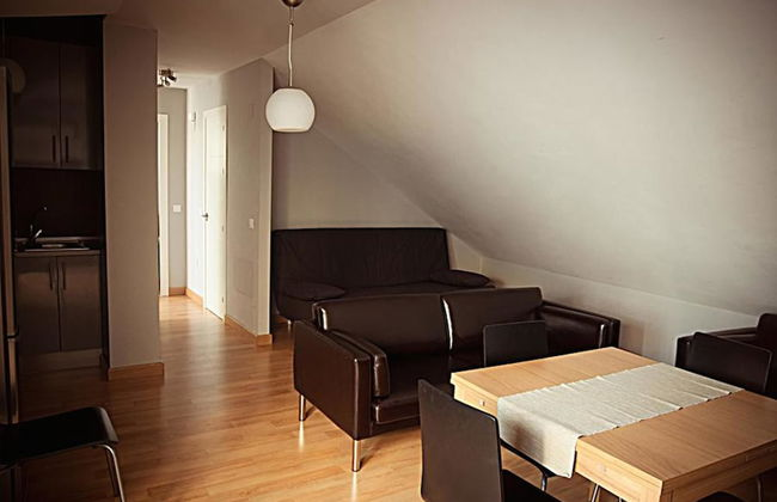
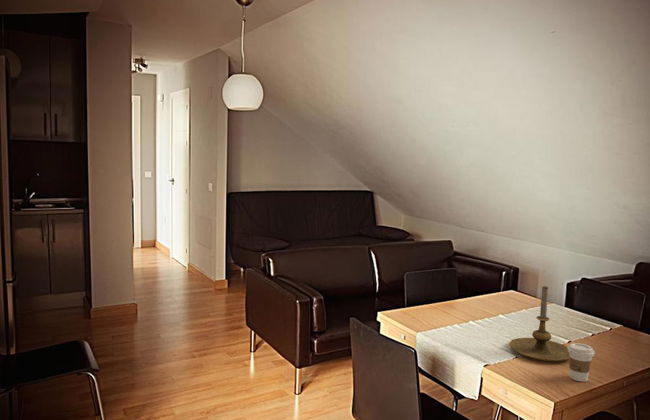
+ candle holder [508,285,569,362]
+ coffee cup [567,342,596,383]
